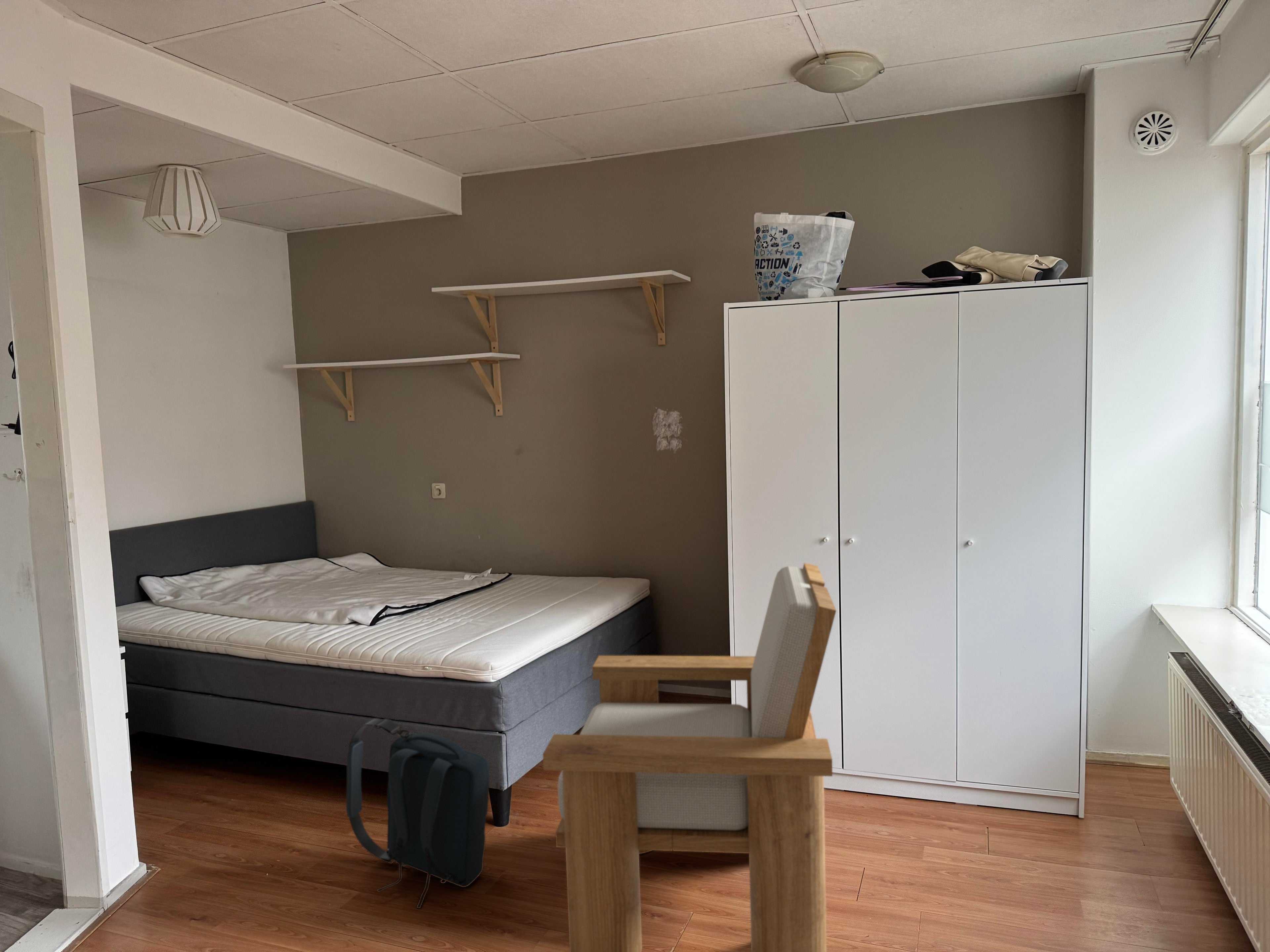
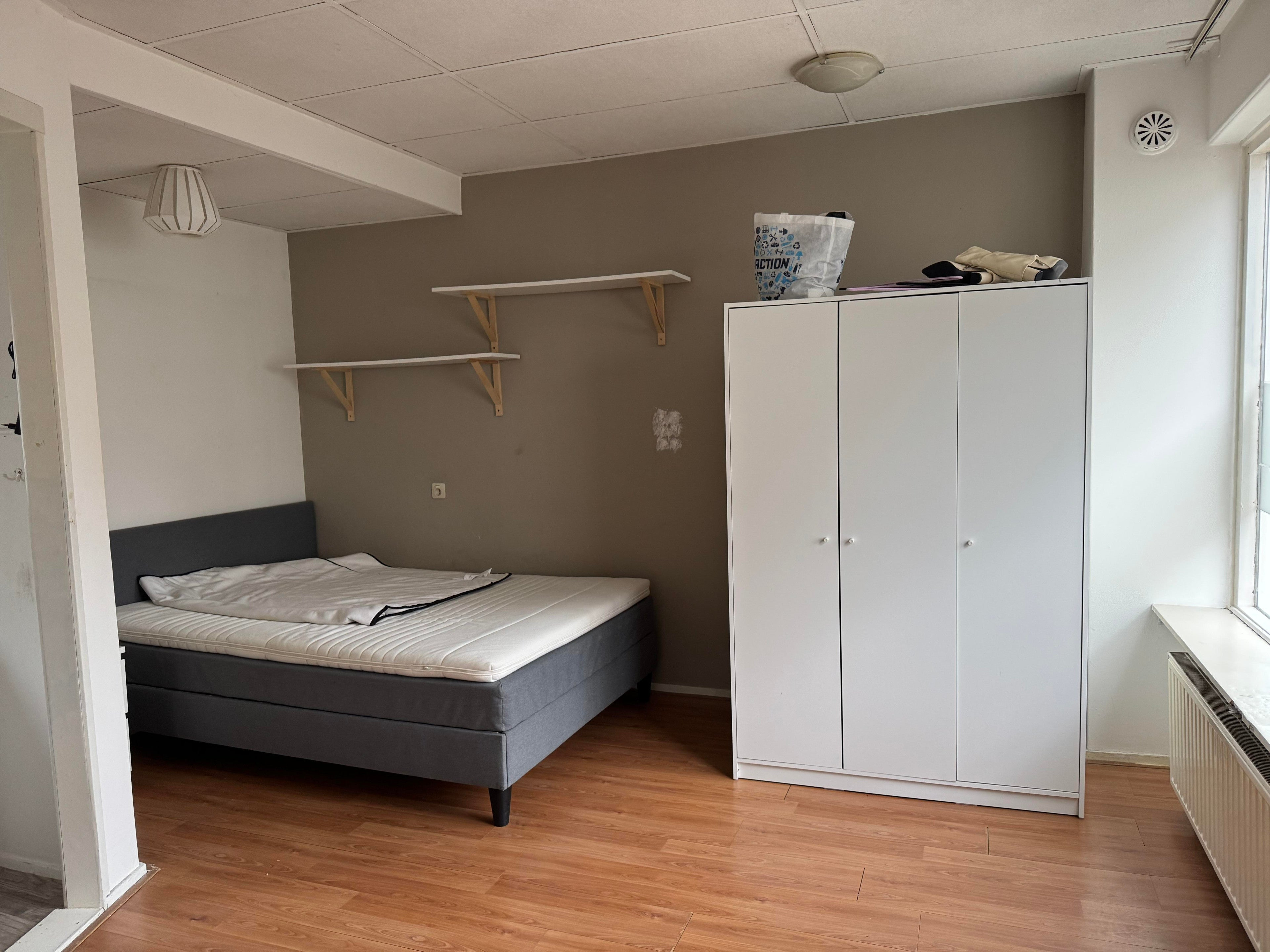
- backpack [346,718,489,909]
- armchair [542,562,837,952]
